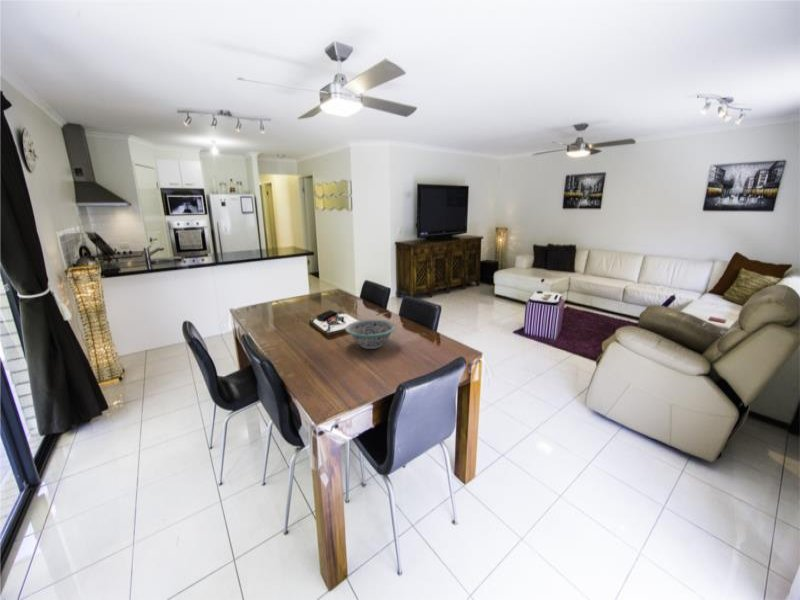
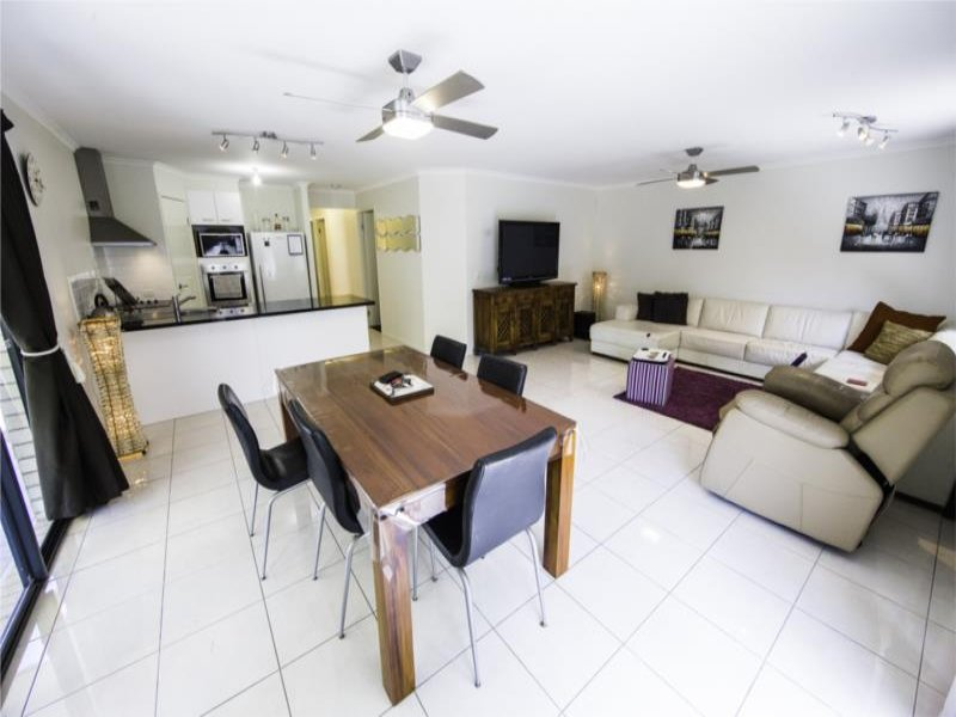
- decorative bowl [344,319,397,350]
